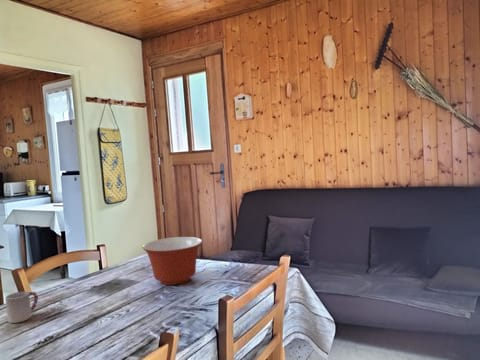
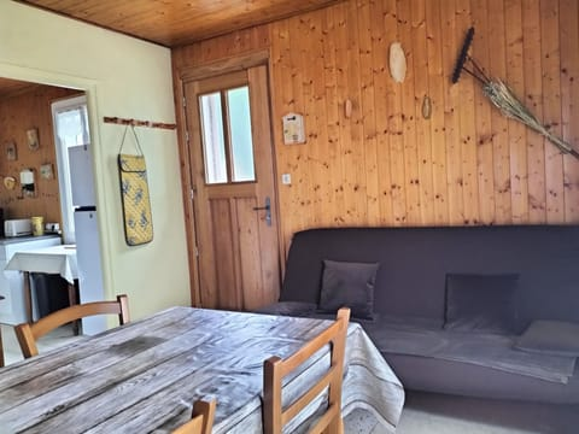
- cup [4,290,39,324]
- mixing bowl [141,236,203,286]
